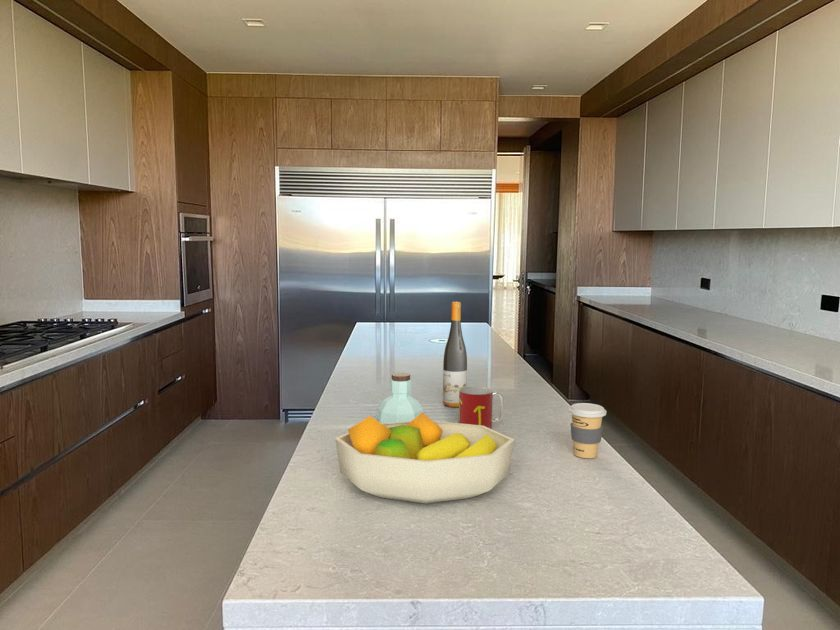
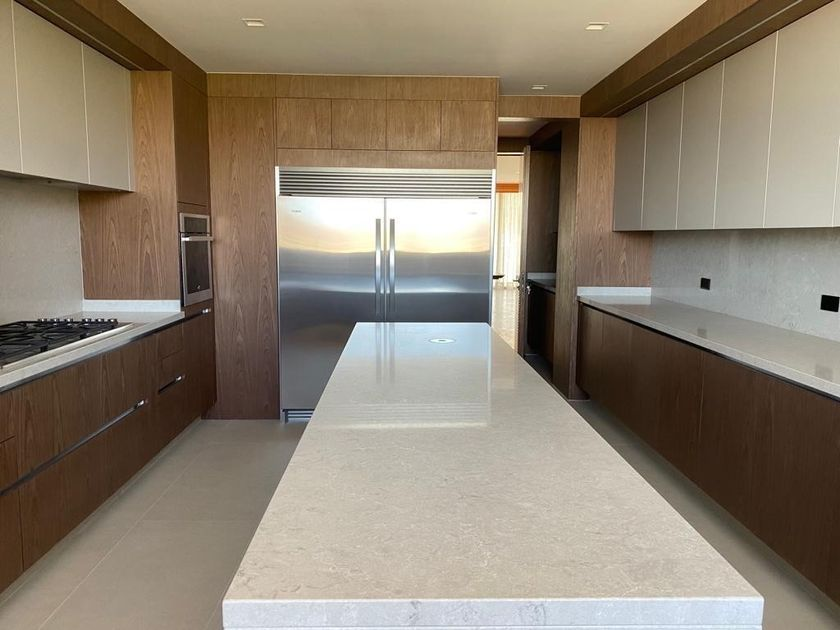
- coffee cup [568,402,607,459]
- jar [376,372,425,424]
- fruit bowl [334,412,516,505]
- wine bottle [442,301,468,408]
- mug [458,386,505,429]
